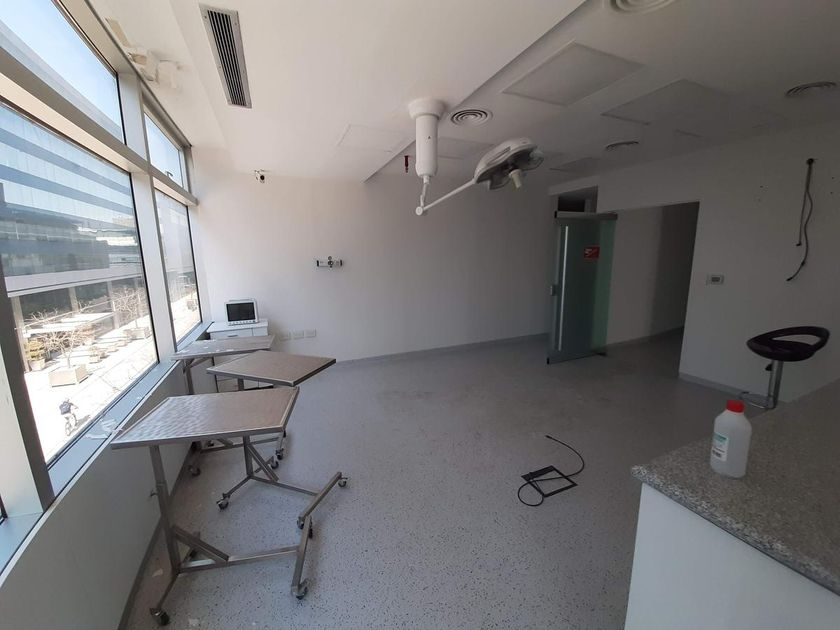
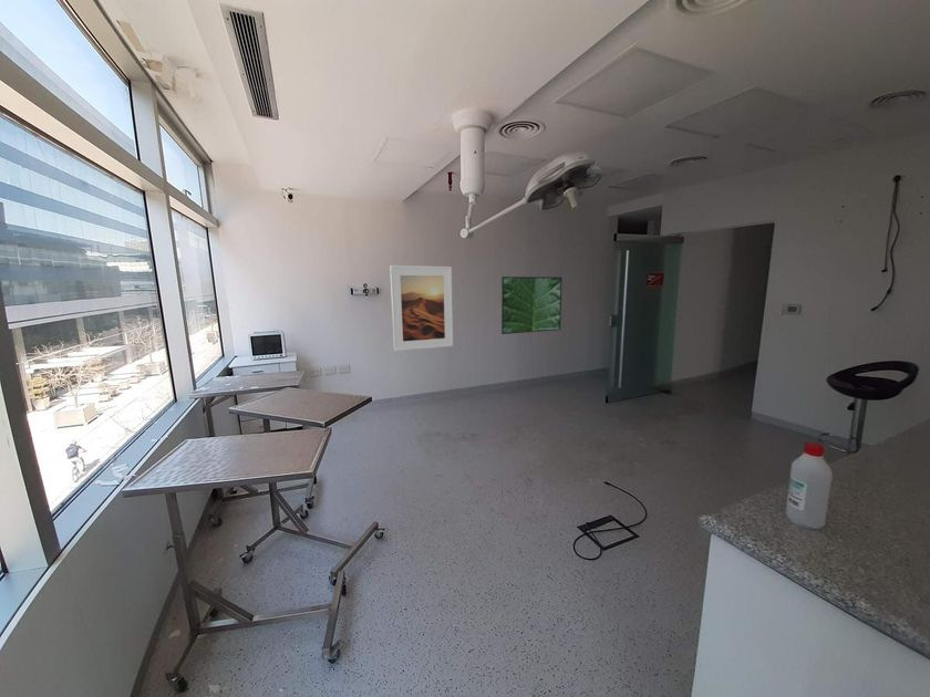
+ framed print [389,264,454,352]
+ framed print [500,275,564,335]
